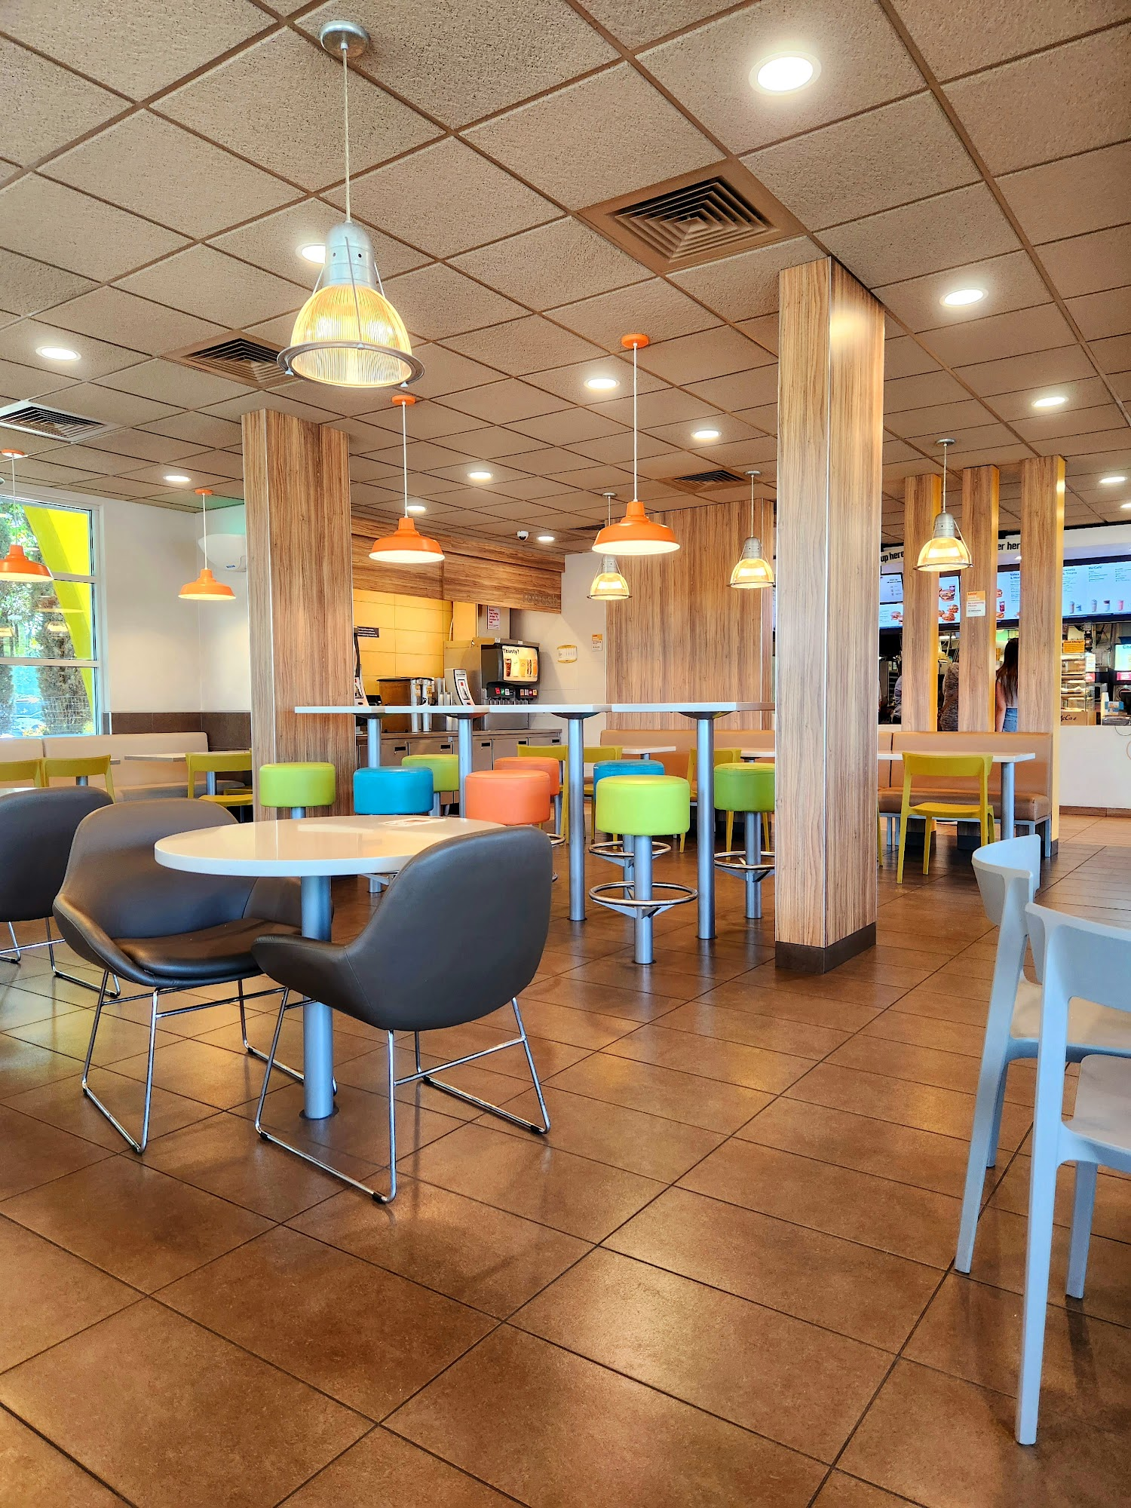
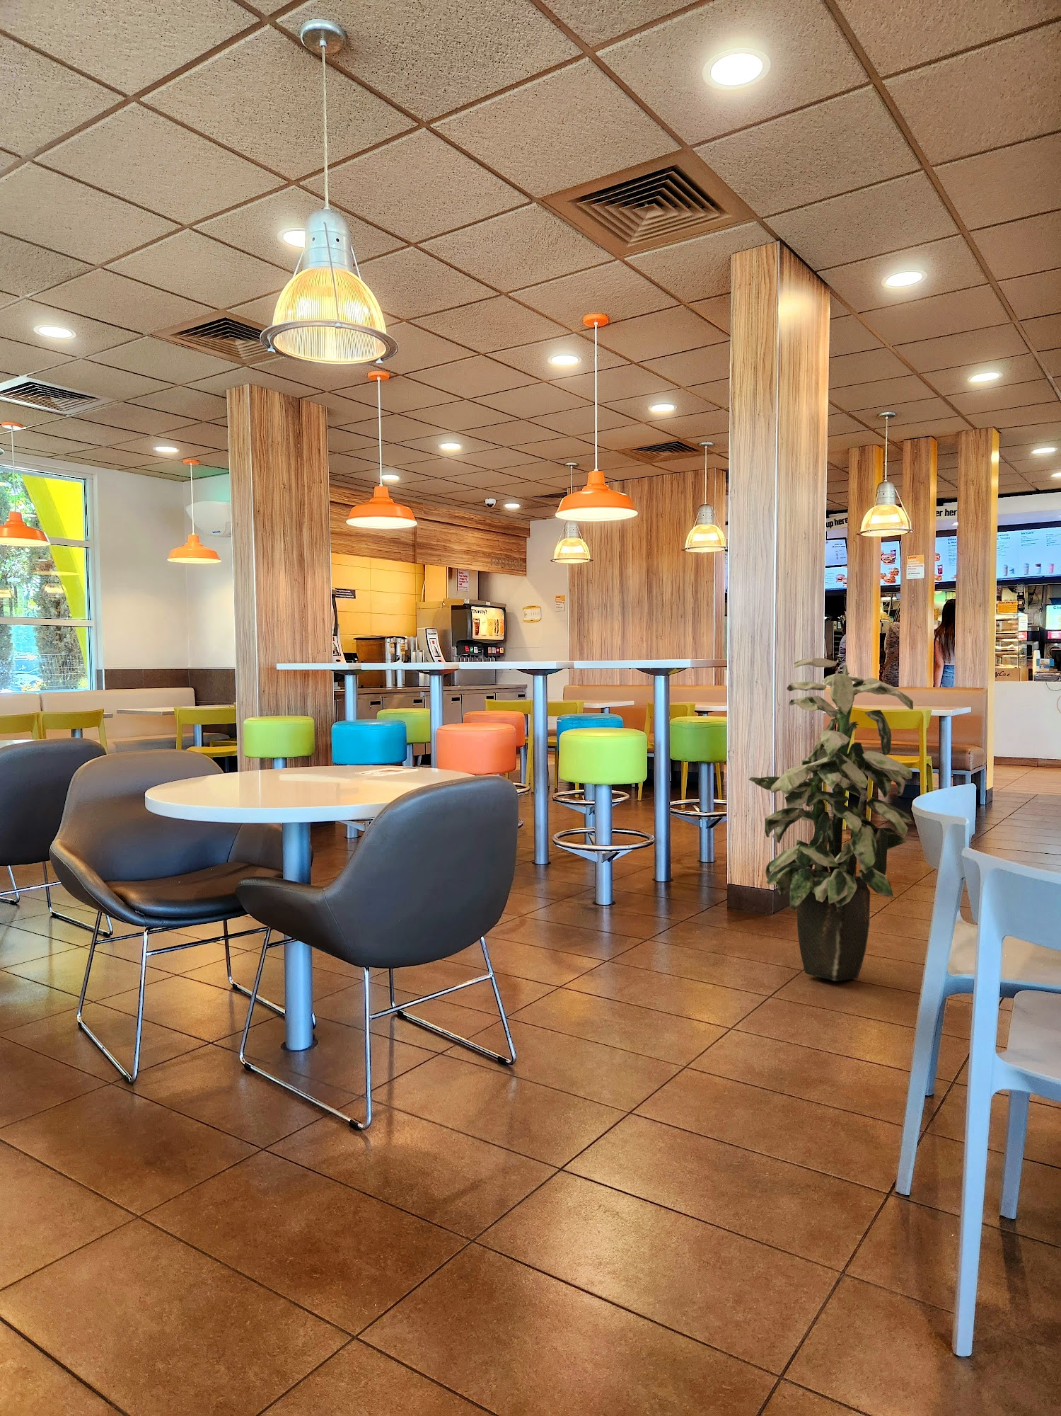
+ indoor plant [748,657,914,981]
